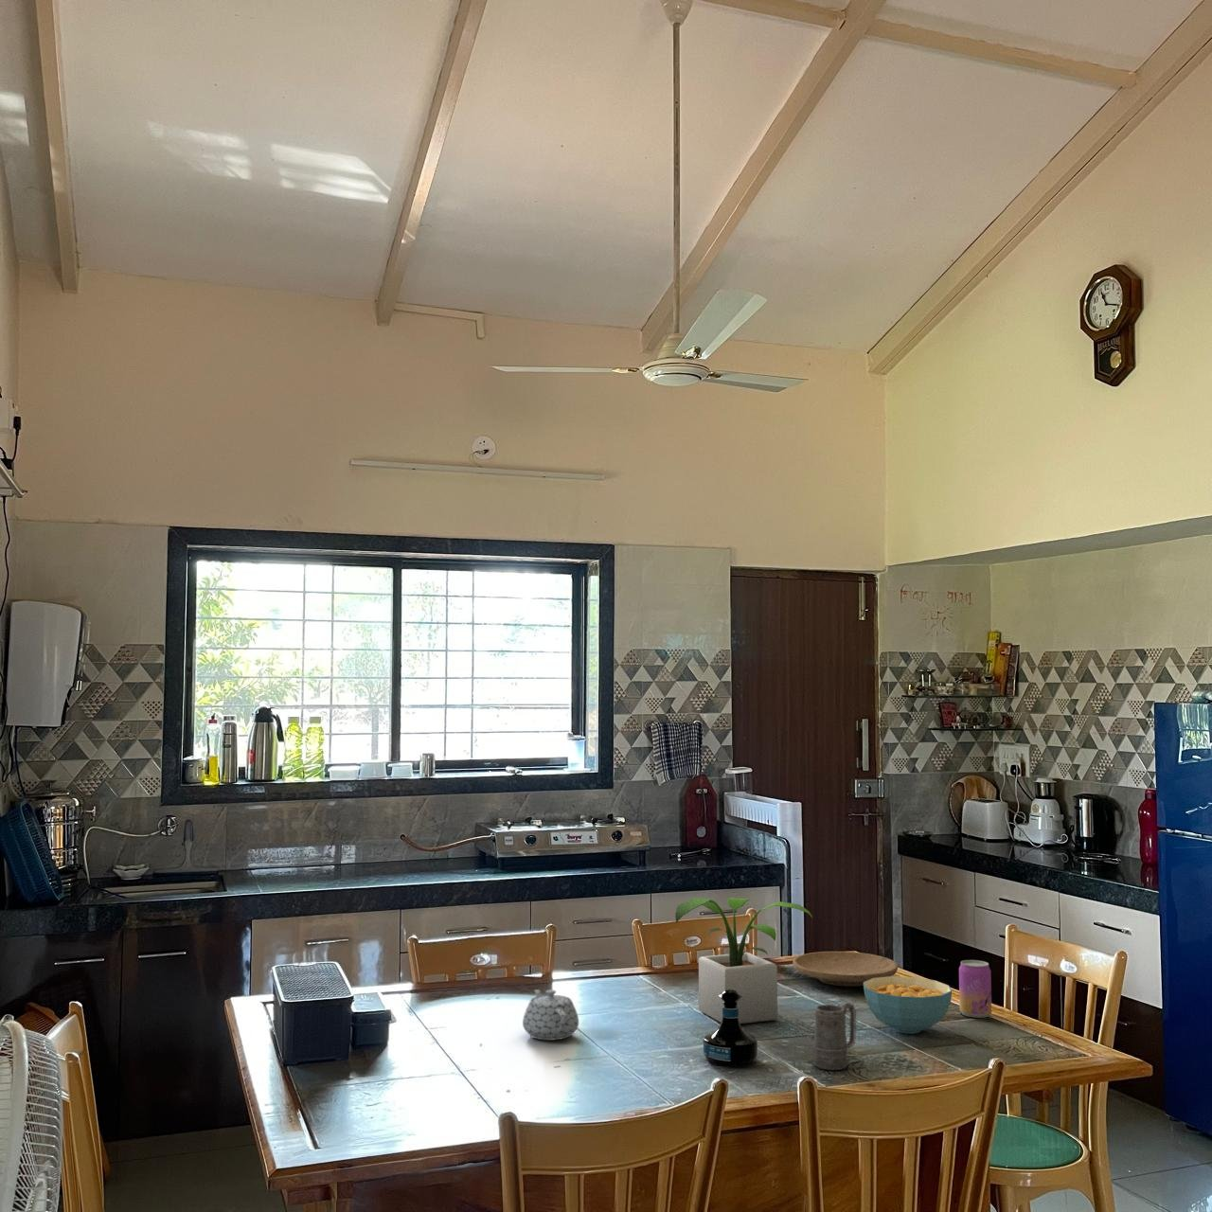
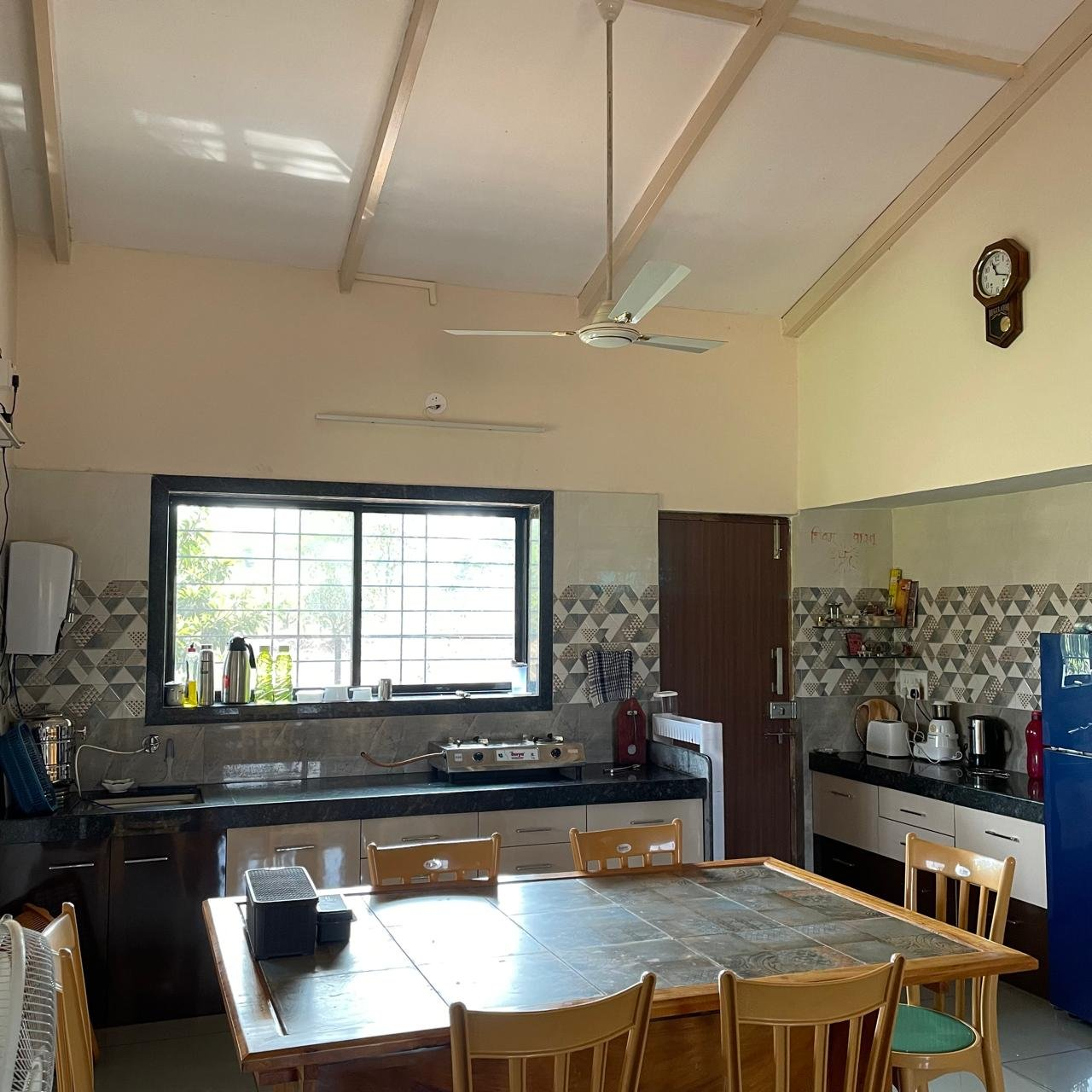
- cereal bowl [862,976,952,1034]
- teapot [522,989,579,1041]
- potted plant [674,897,814,1024]
- beverage can [958,959,992,1019]
- mug [812,1002,857,1071]
- tequila bottle [703,990,758,1067]
- plate [791,951,899,988]
